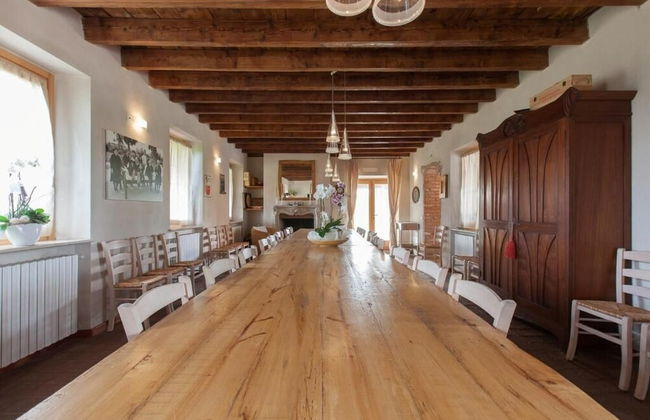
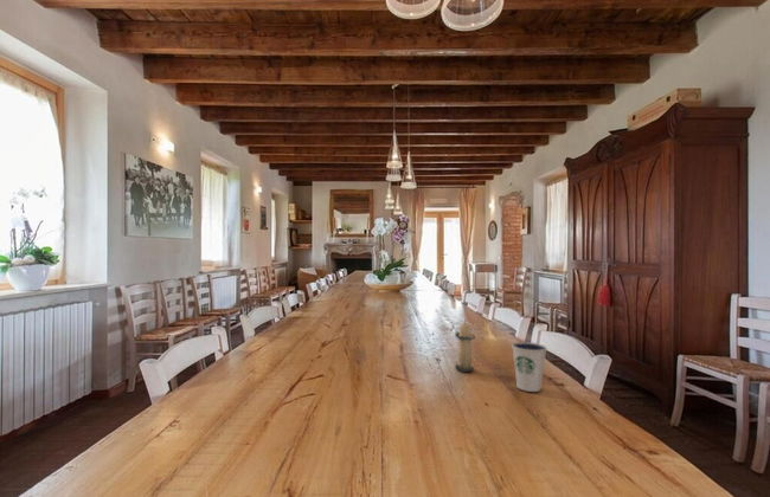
+ dixie cup [511,341,548,393]
+ candle [453,318,477,373]
